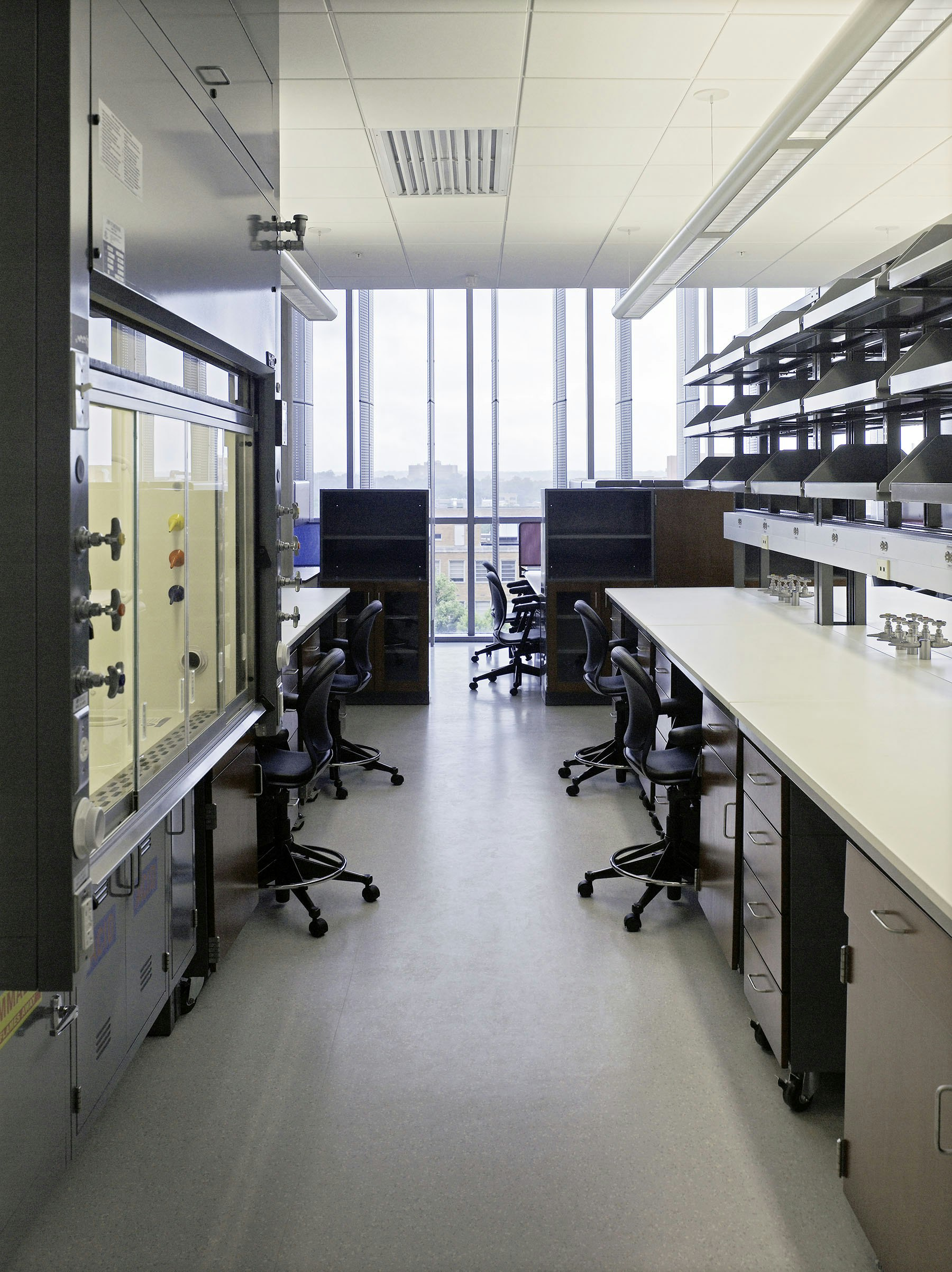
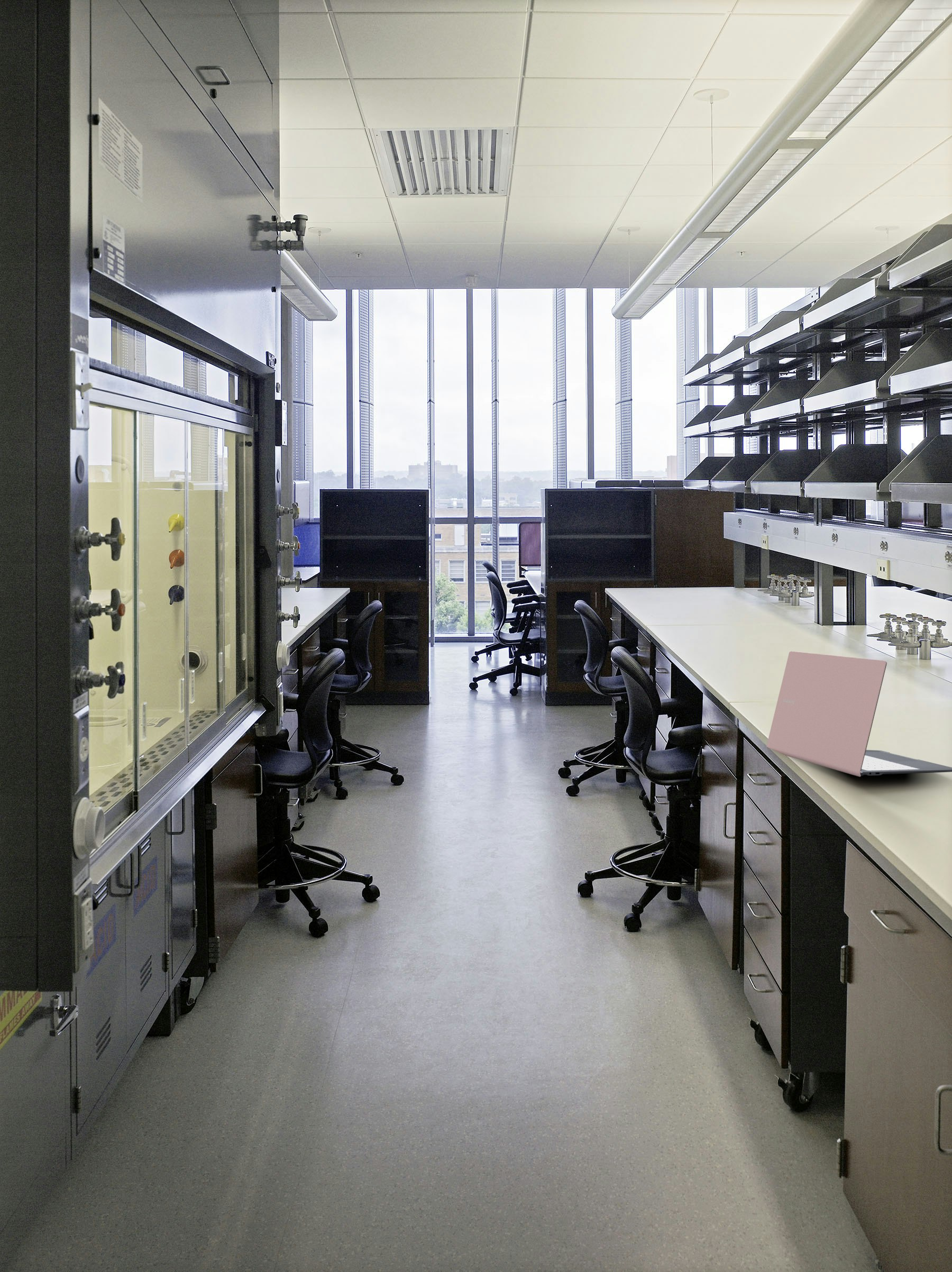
+ laptop [766,651,952,777]
